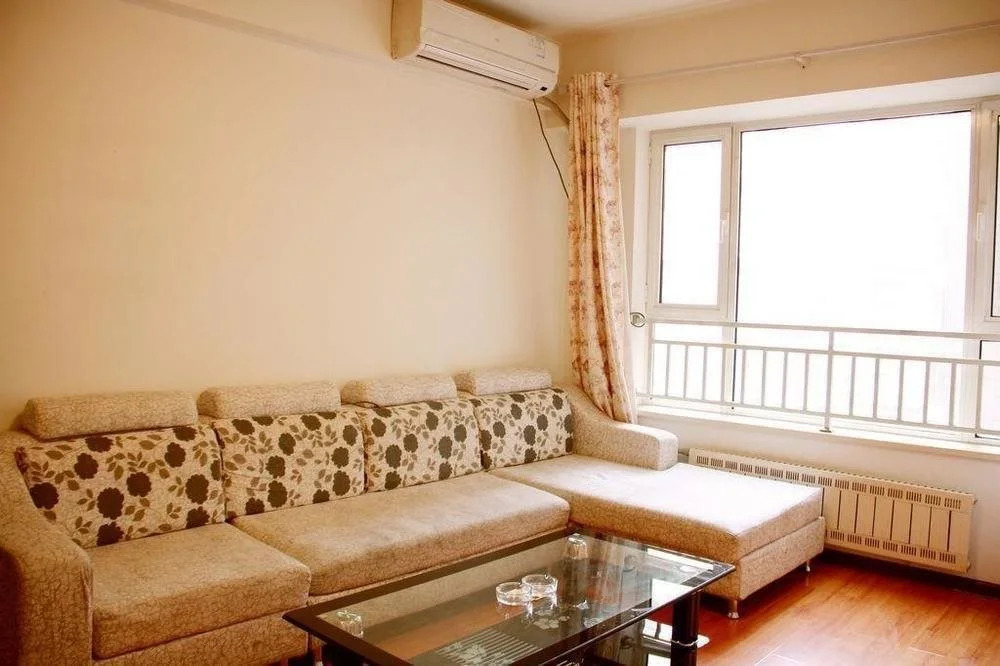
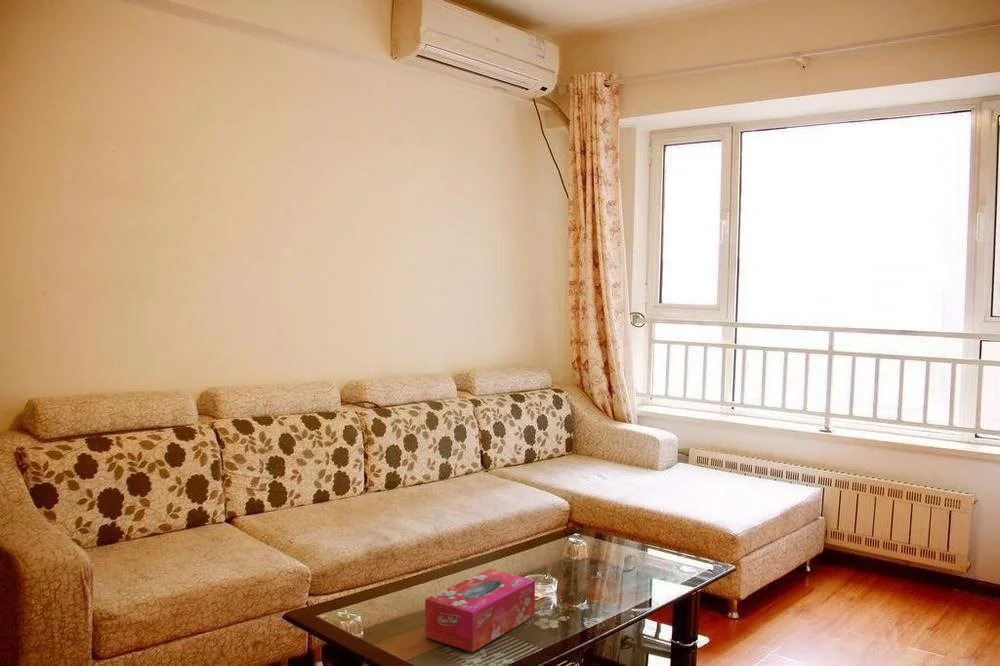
+ tissue box [424,568,536,653]
